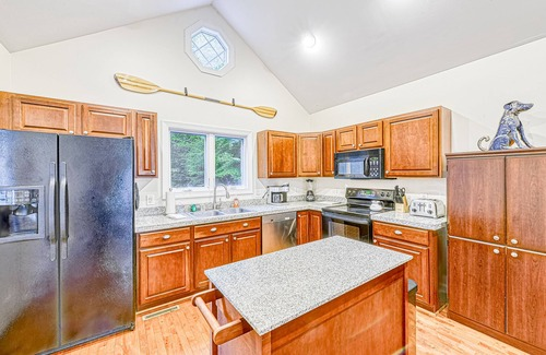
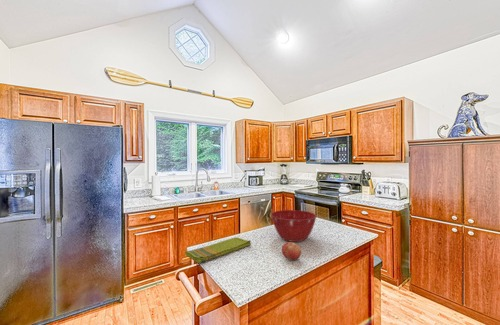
+ dish towel [184,236,252,264]
+ mixing bowl [270,209,318,243]
+ fruit [281,241,302,261]
